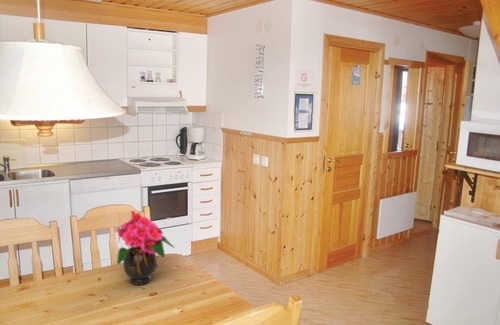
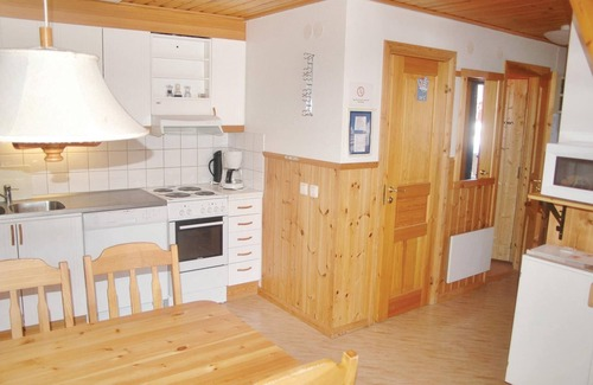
- potted flower [116,210,176,286]
